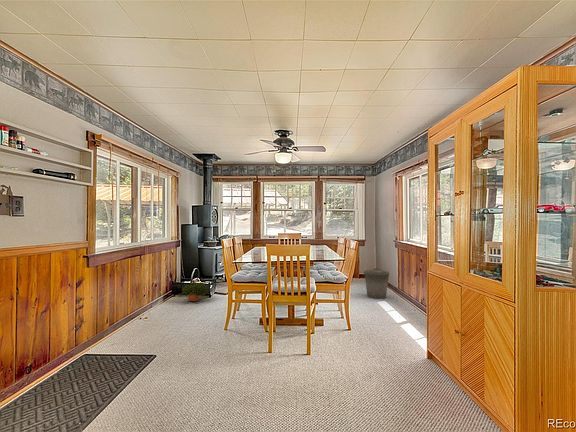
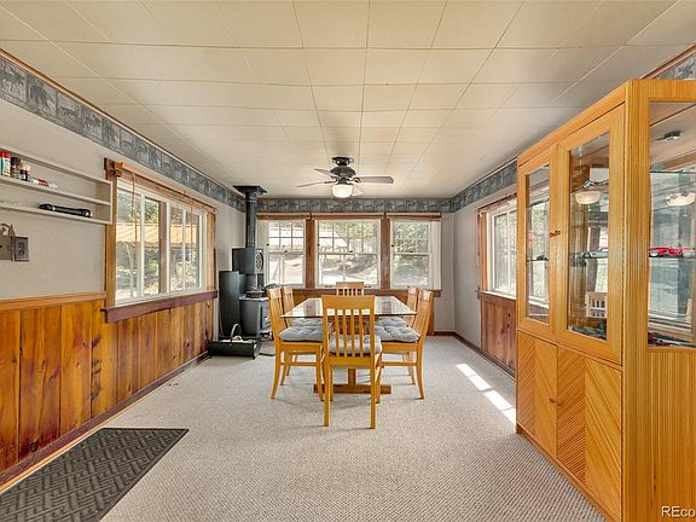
- potted plant [177,280,209,304]
- trash can [363,267,390,300]
